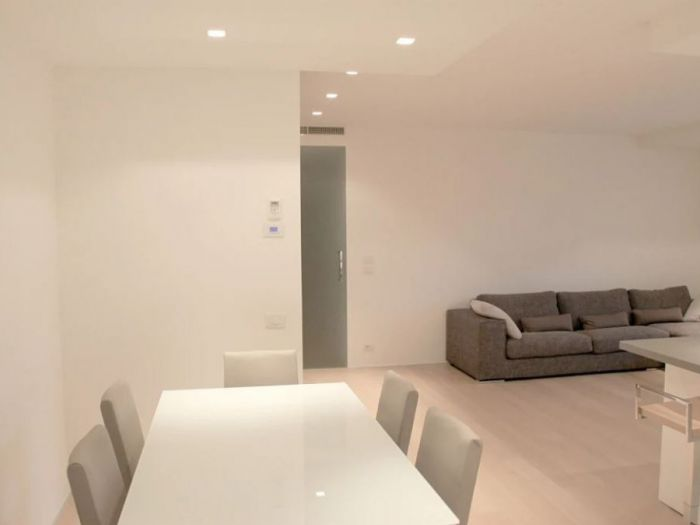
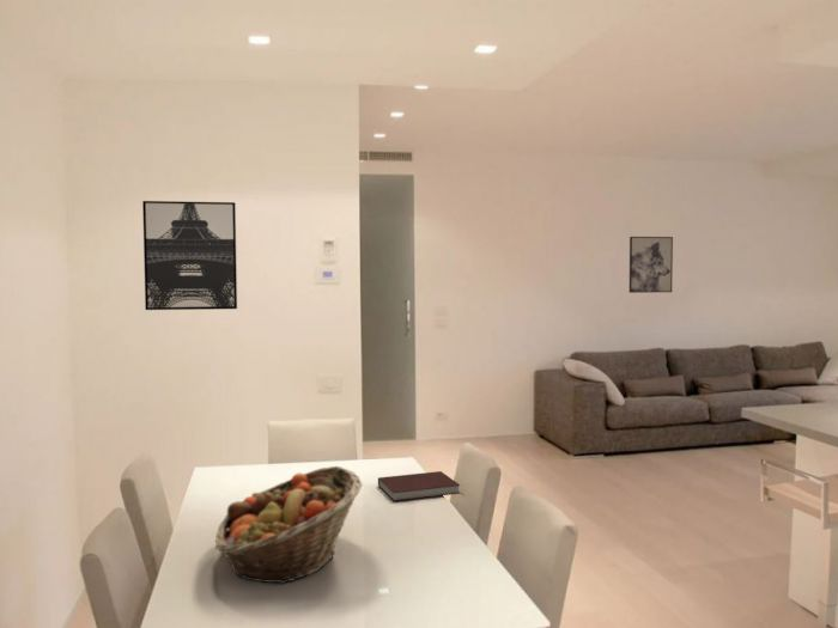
+ notebook [377,470,461,502]
+ wall art [141,200,238,311]
+ wall art [628,236,674,294]
+ fruit basket [214,465,364,585]
